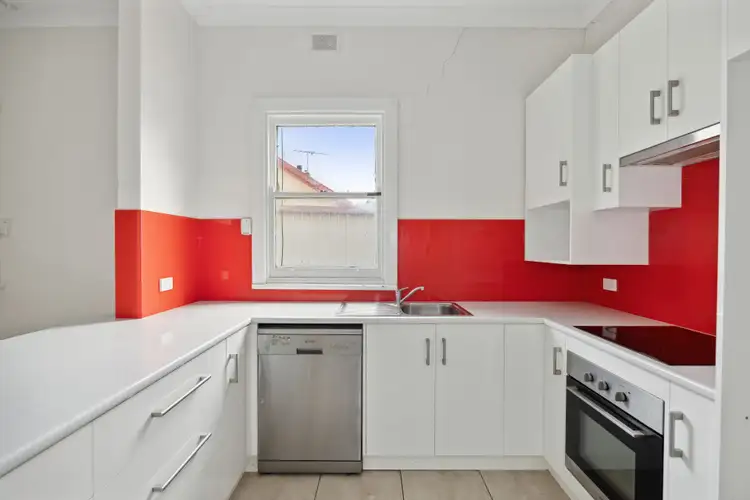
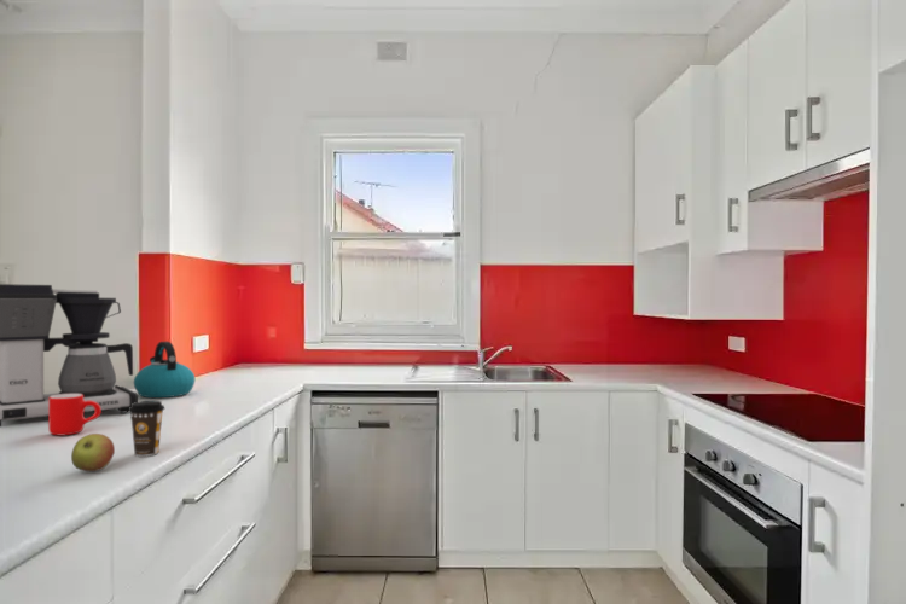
+ coffee cup [127,400,165,458]
+ kettle [133,341,196,399]
+ apple [70,432,116,472]
+ coffee maker [0,283,139,428]
+ mug [47,394,103,436]
